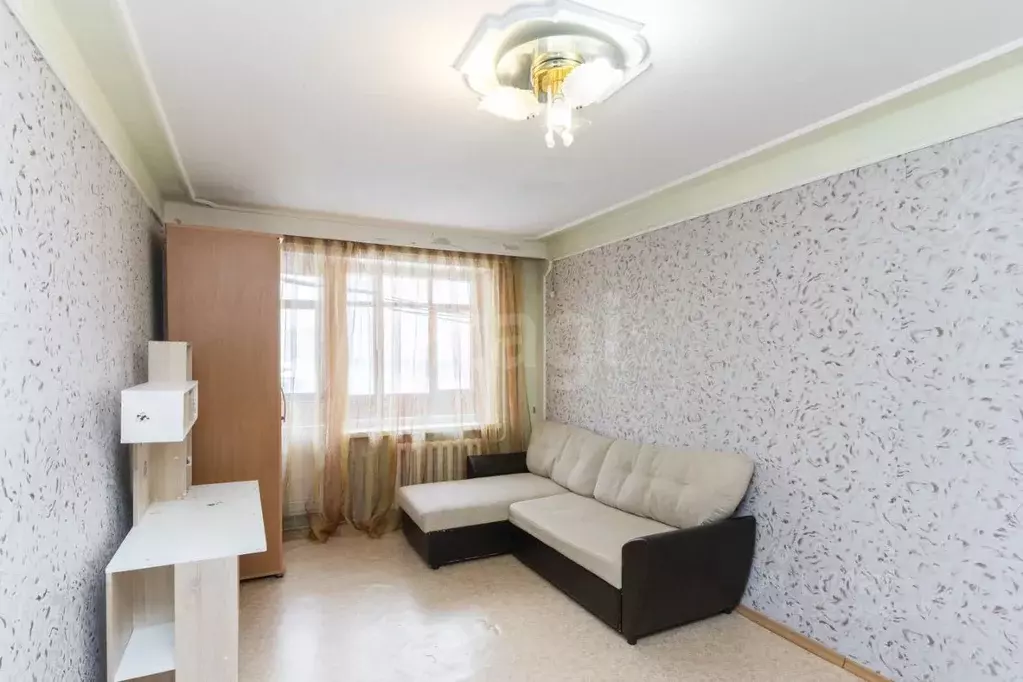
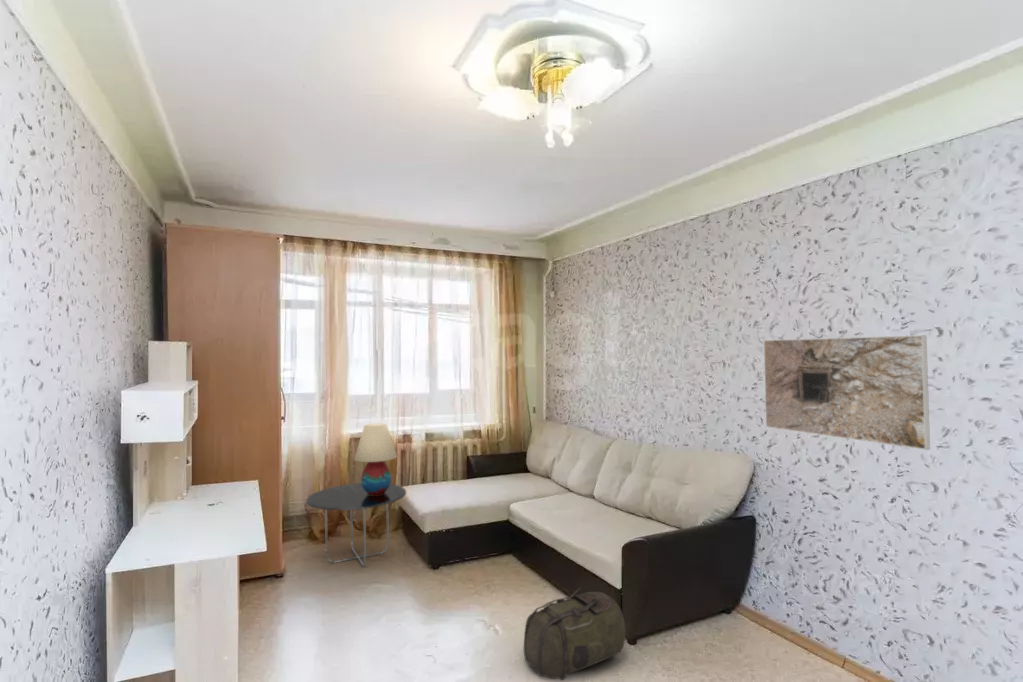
+ backpack [523,586,626,681]
+ table lamp [354,423,398,495]
+ side table [305,482,407,567]
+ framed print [763,334,931,451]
